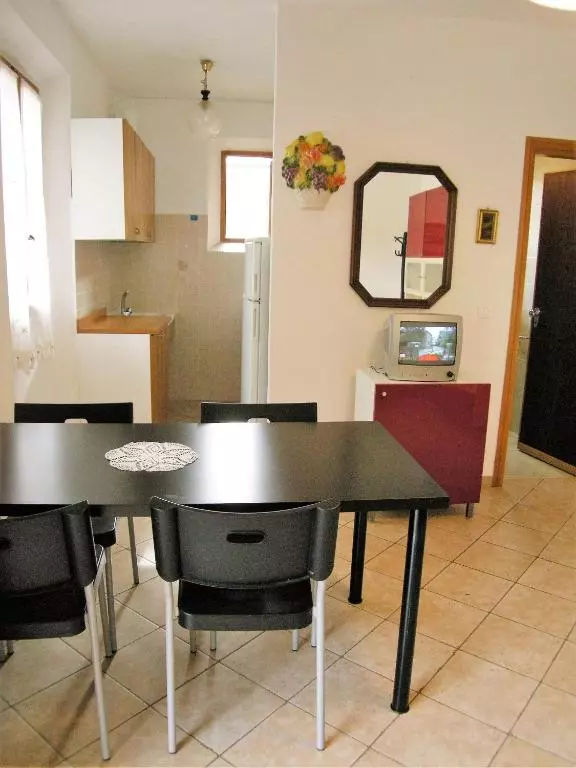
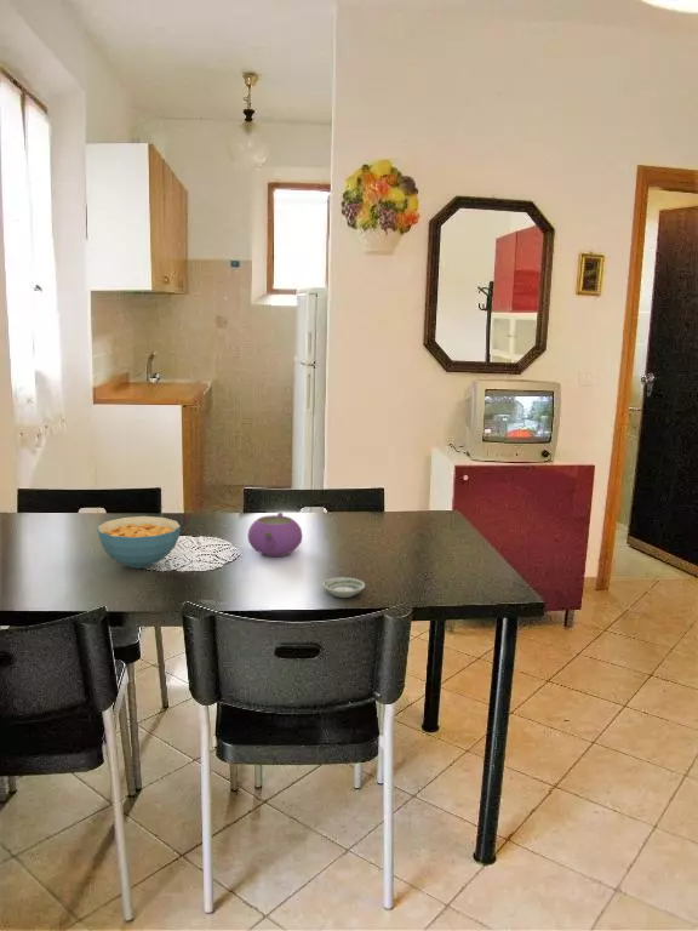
+ cereal bowl [96,515,182,570]
+ saucer [321,576,366,599]
+ teapot [246,512,304,558]
